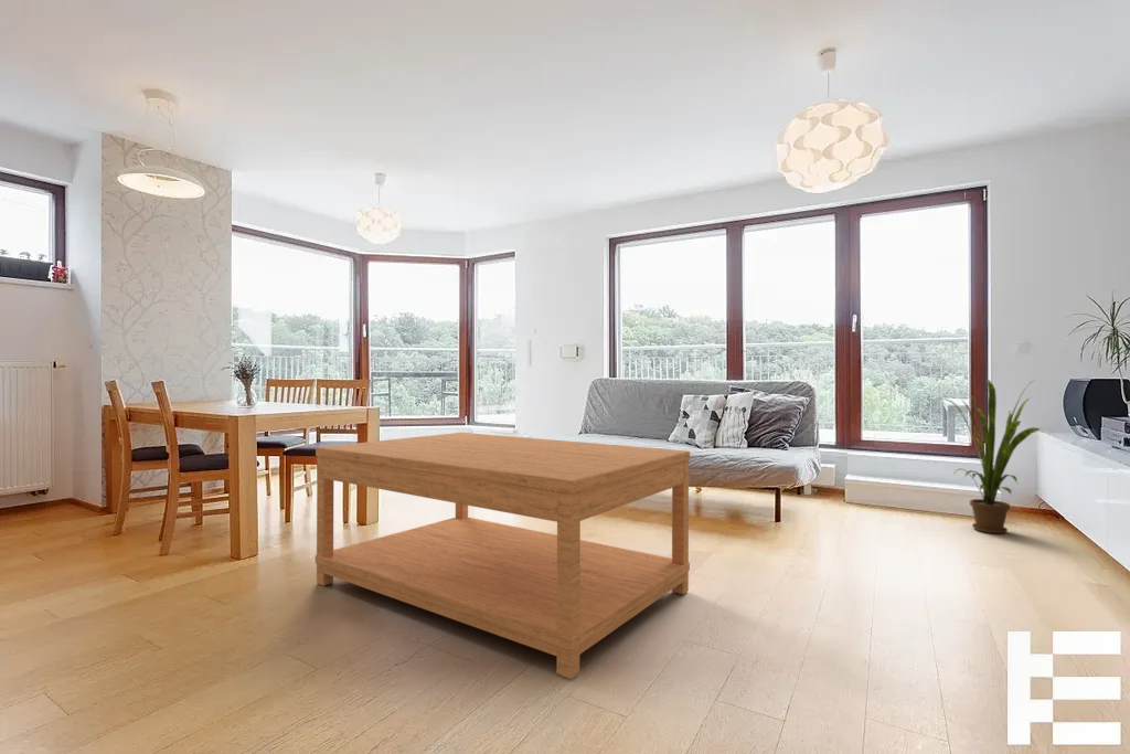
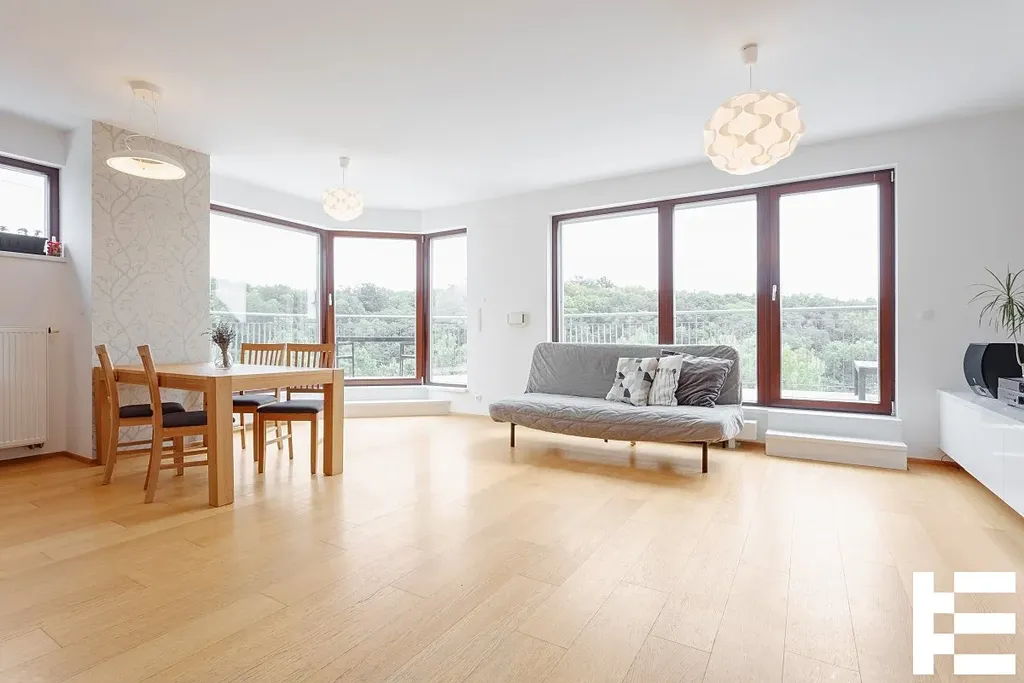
- coffee table [315,432,691,680]
- house plant [937,378,1042,534]
